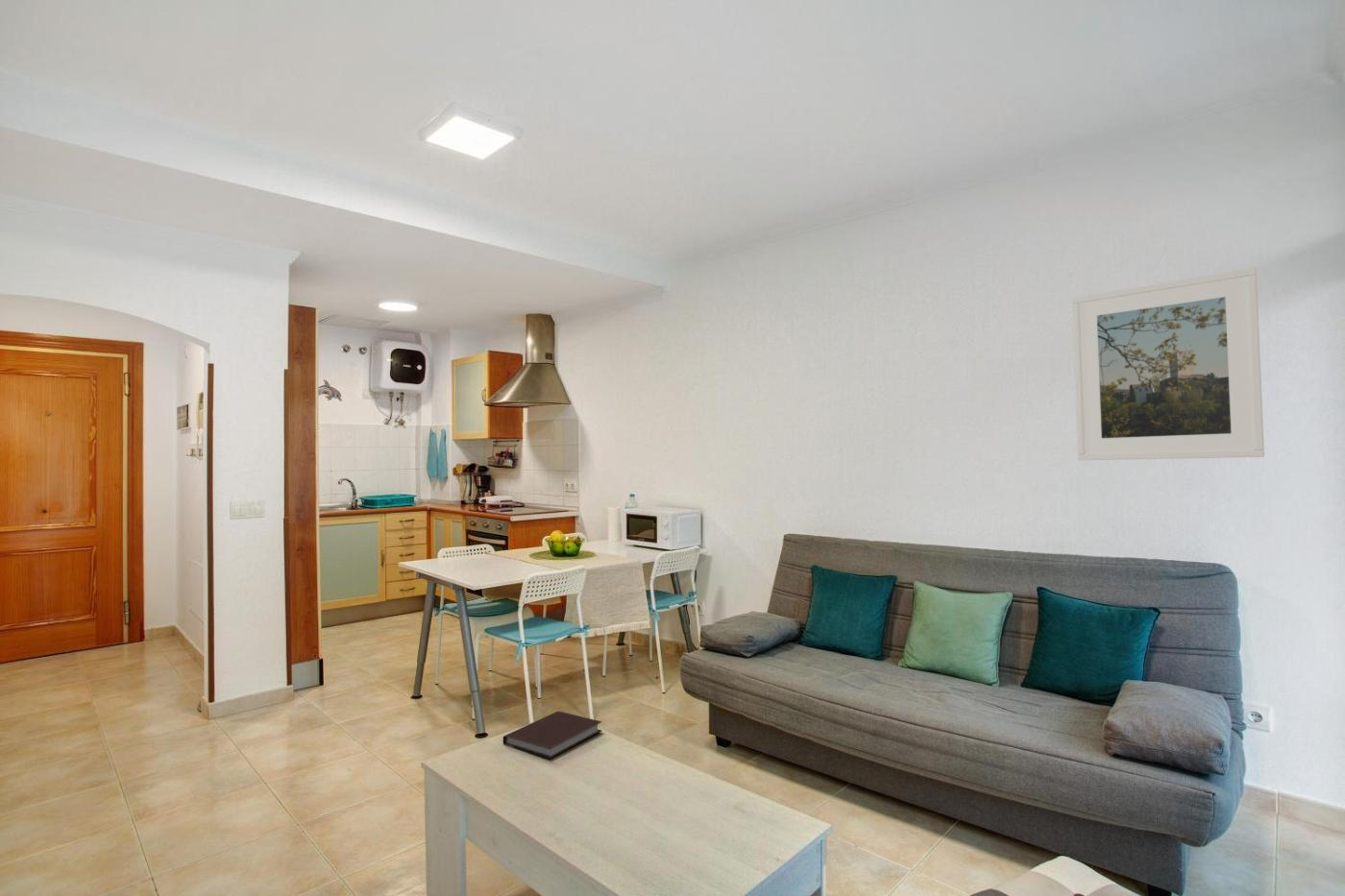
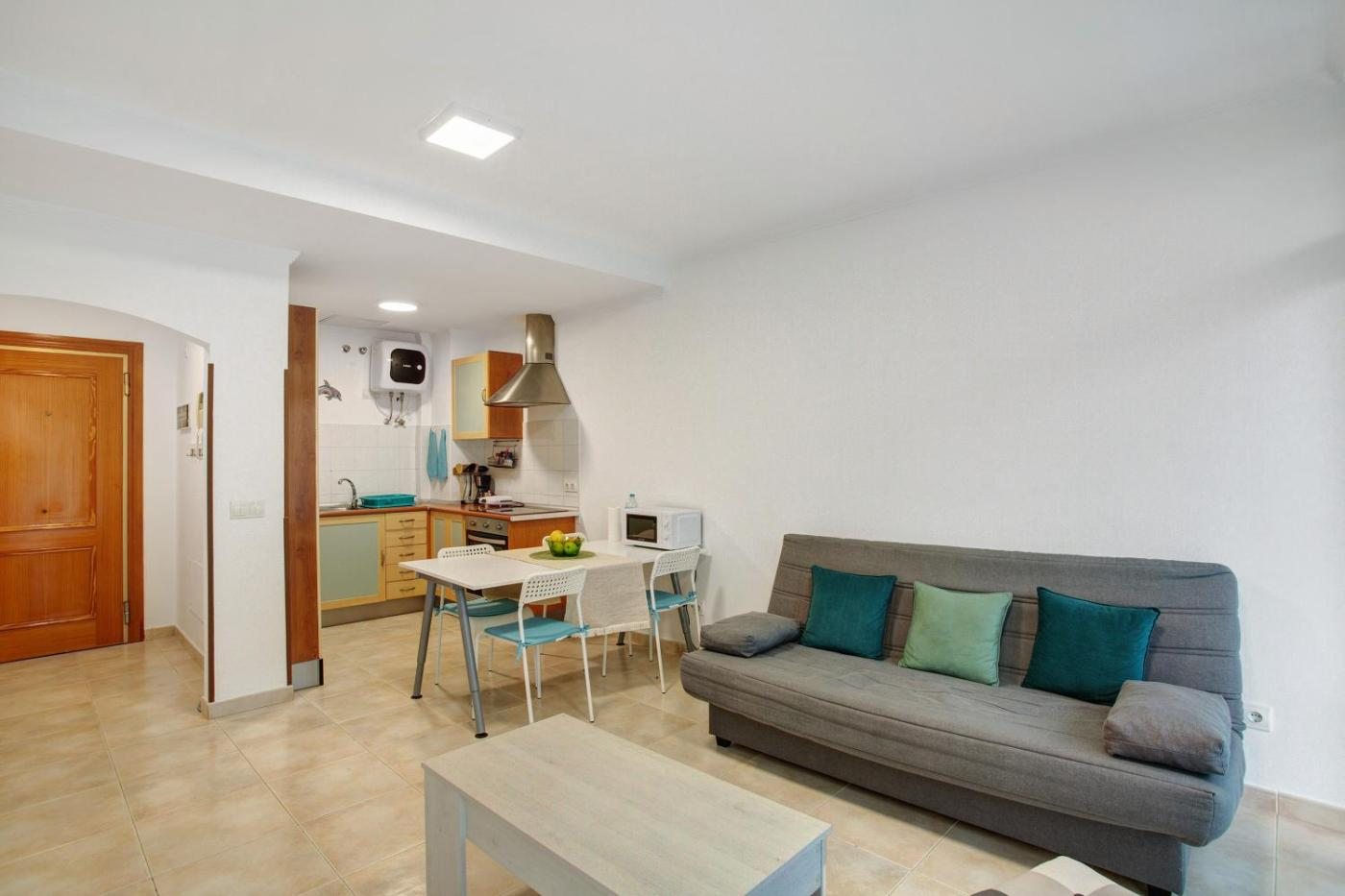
- notebook [502,711,603,760]
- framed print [1070,267,1265,461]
